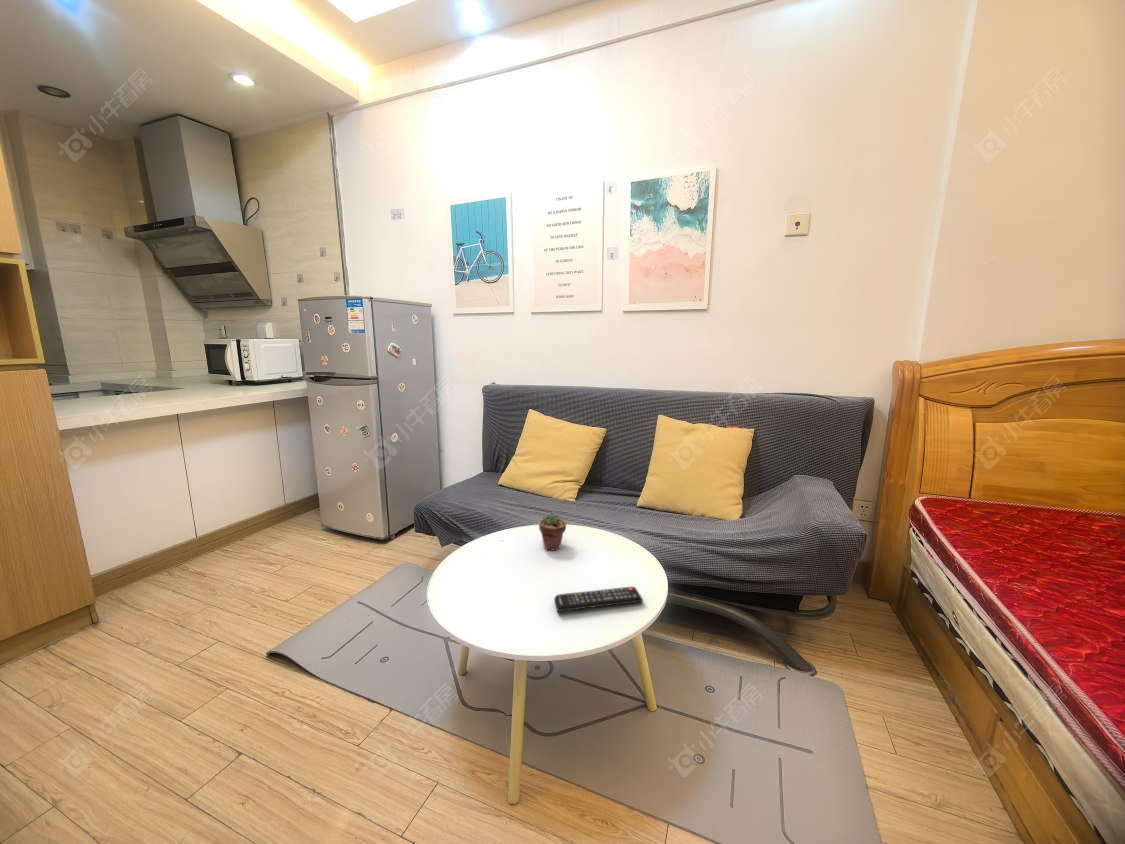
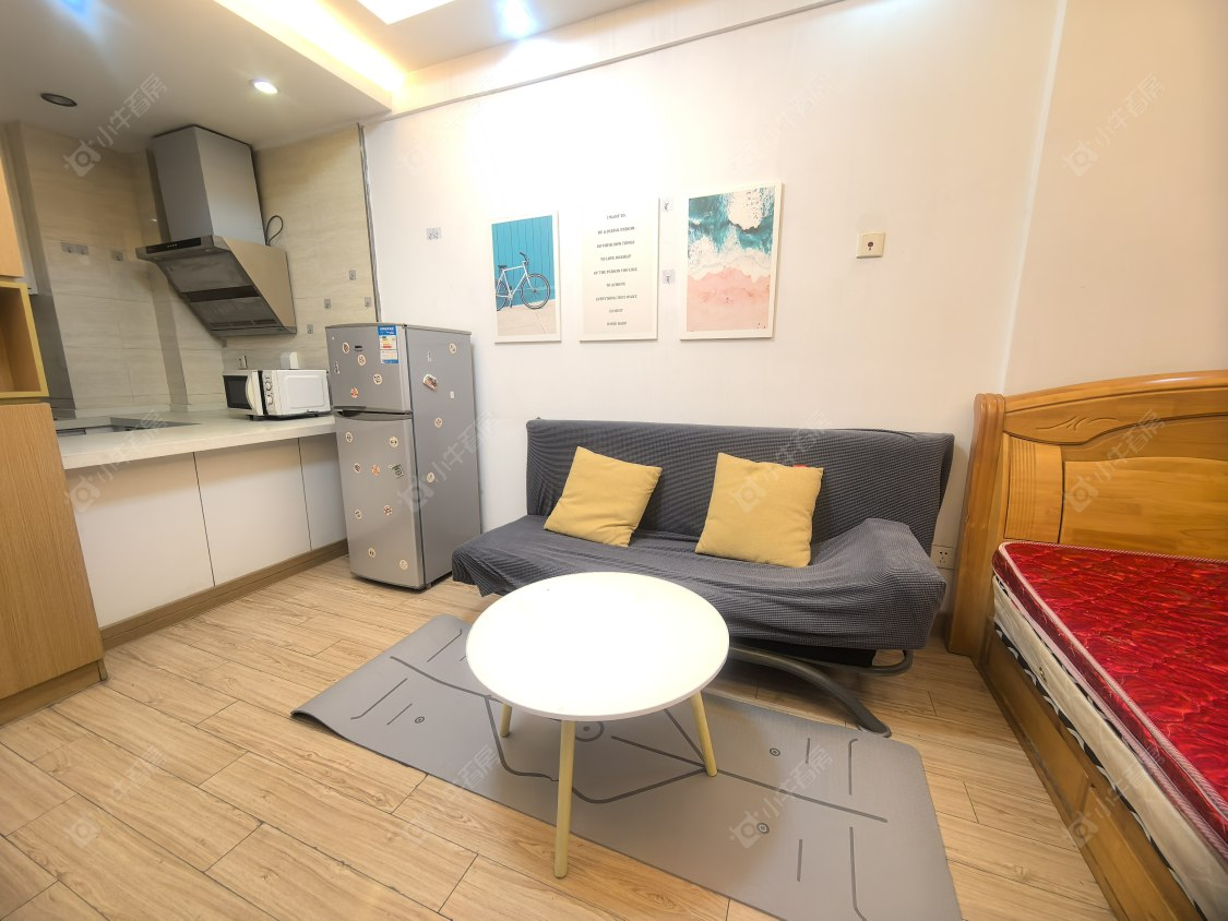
- remote control [554,586,644,613]
- potted succulent [538,511,567,551]
